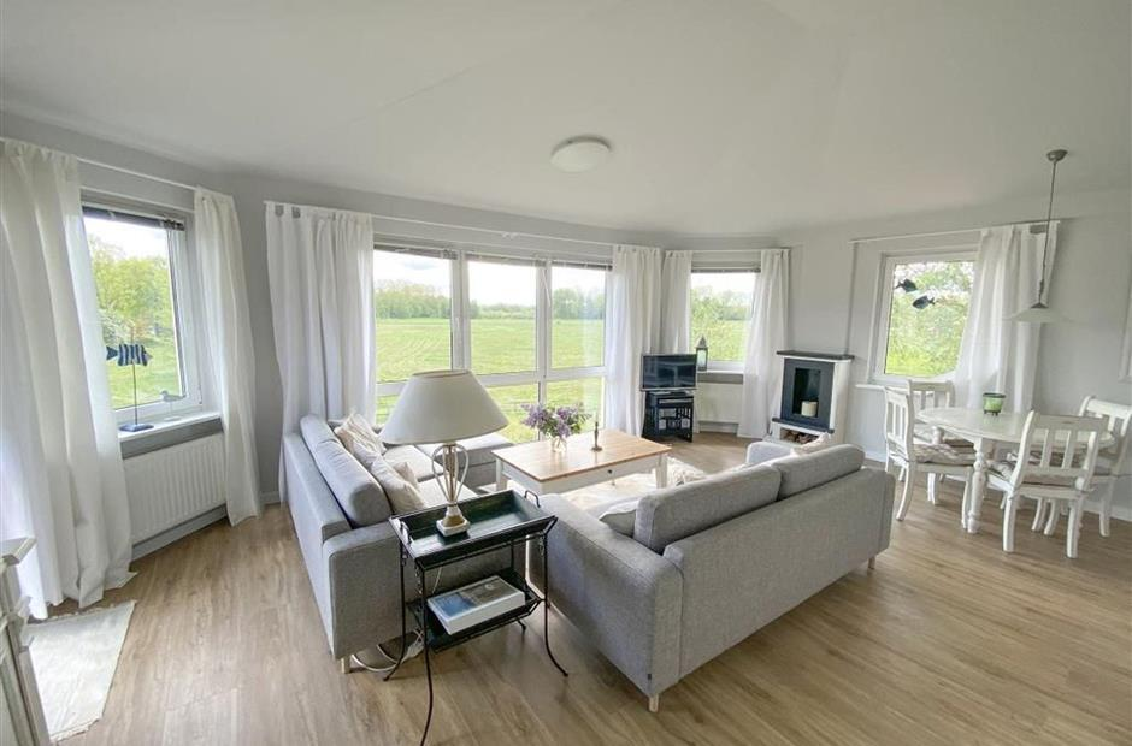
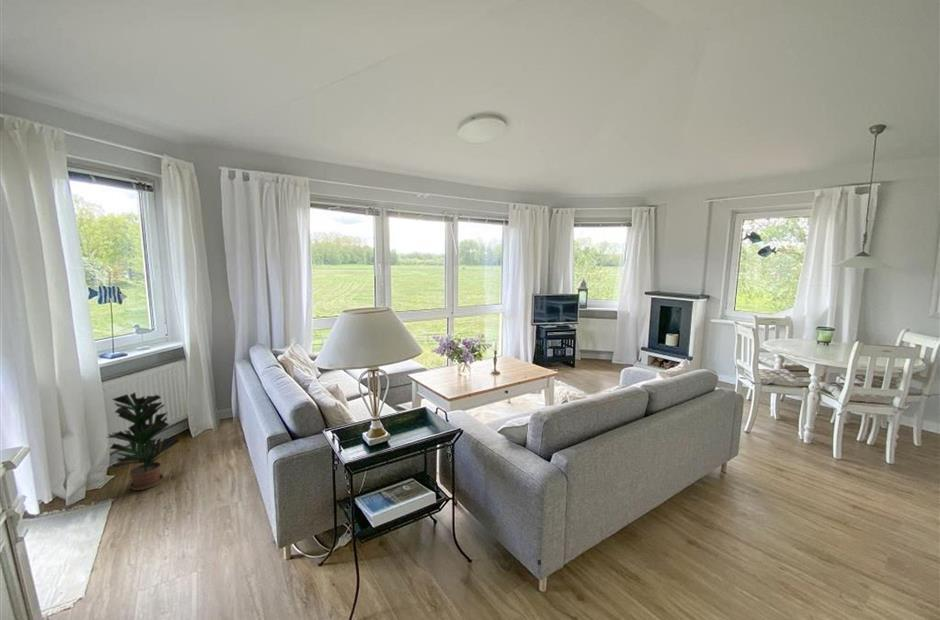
+ potted plant [105,391,180,491]
